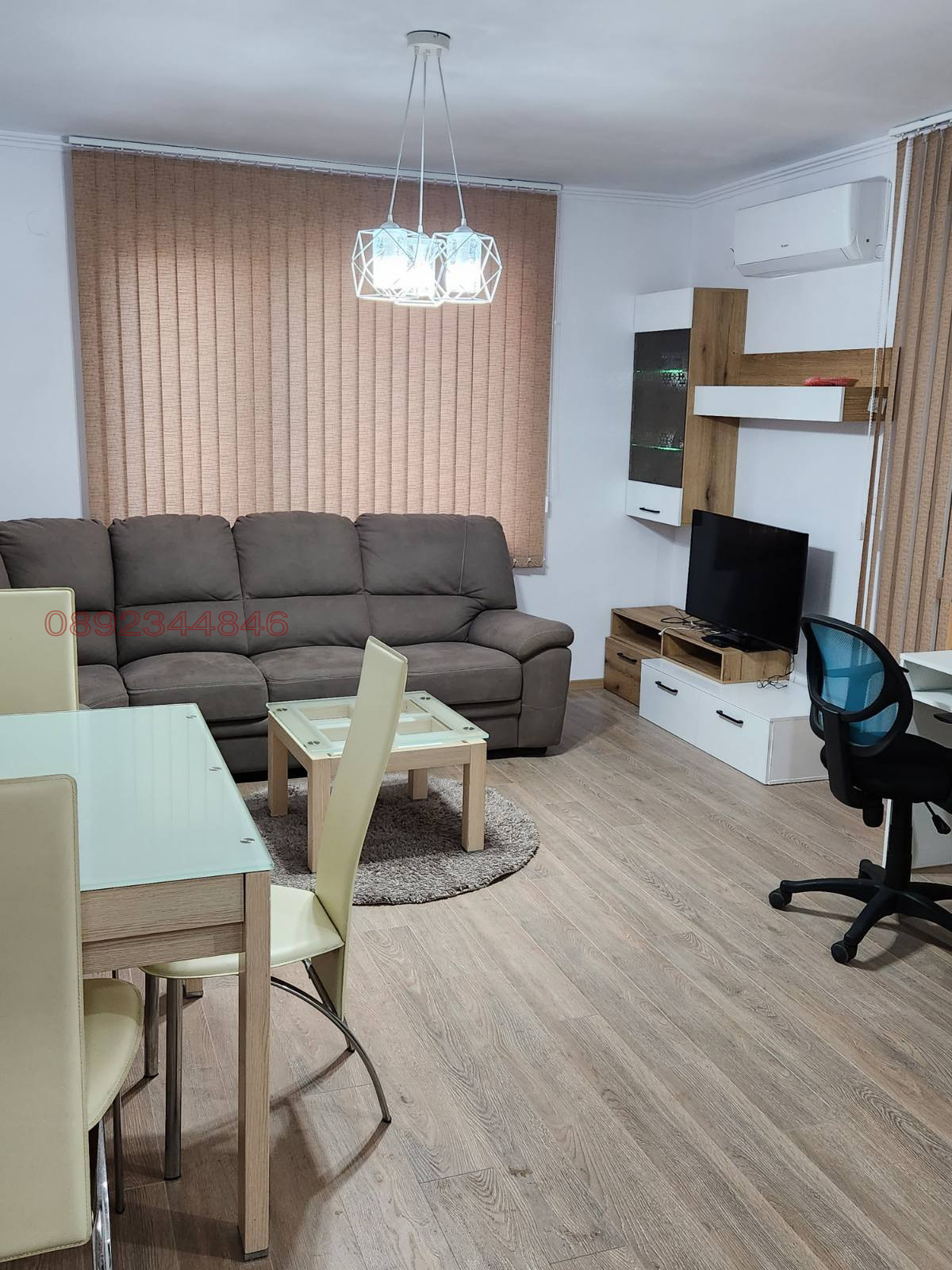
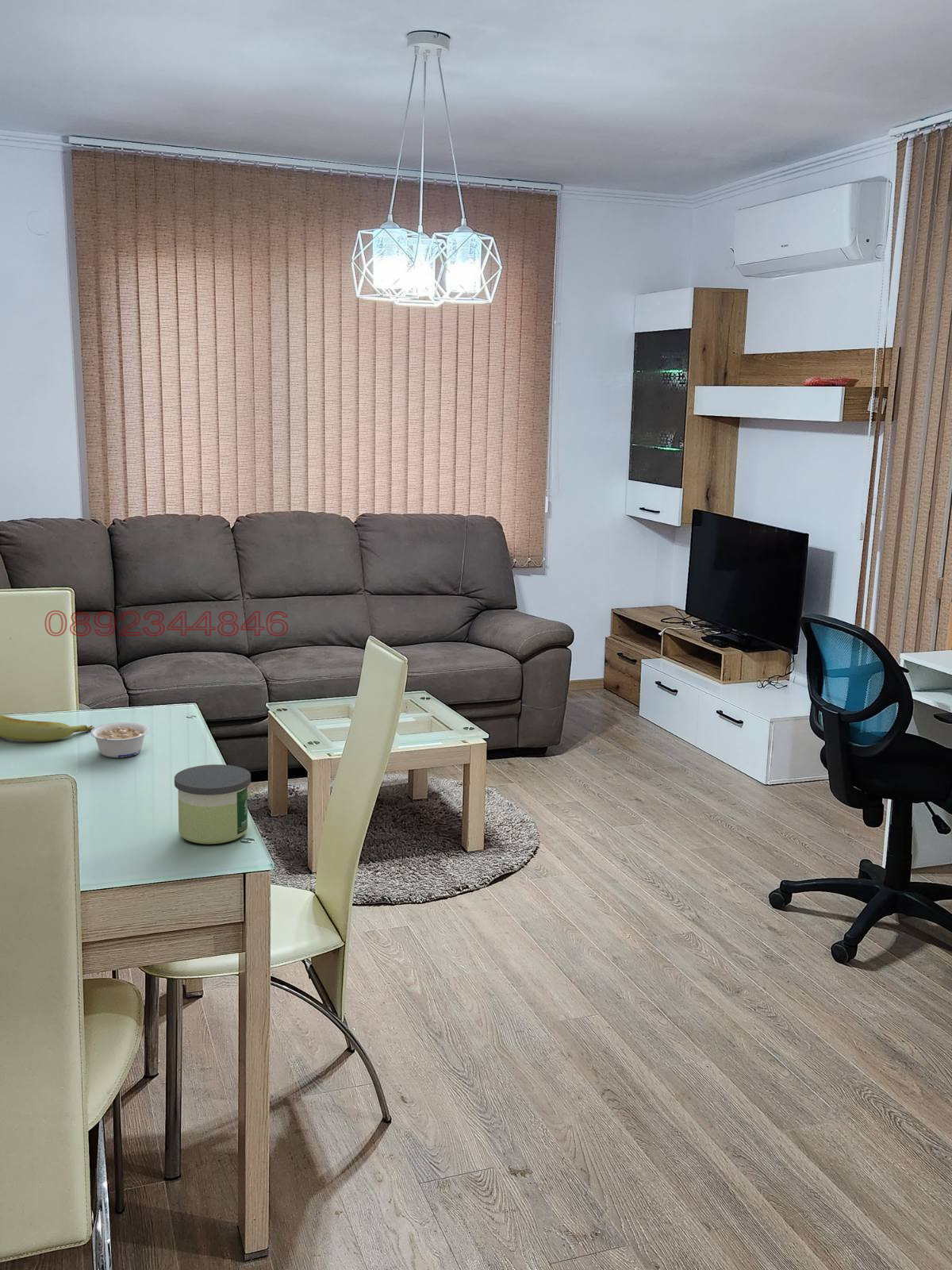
+ banana [0,714,95,742]
+ legume [90,722,150,759]
+ candle [174,764,251,845]
